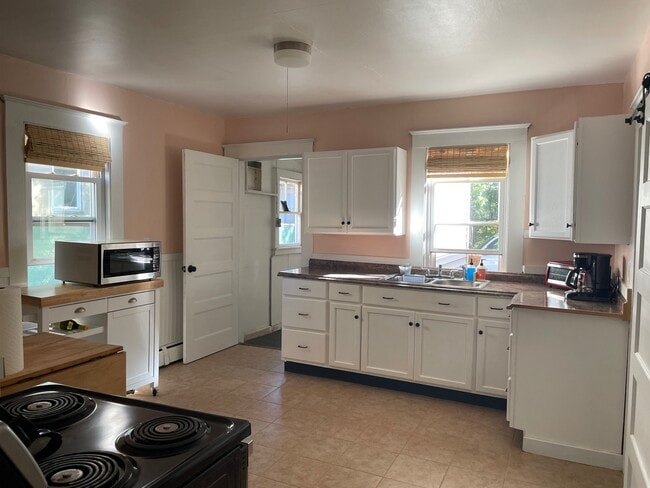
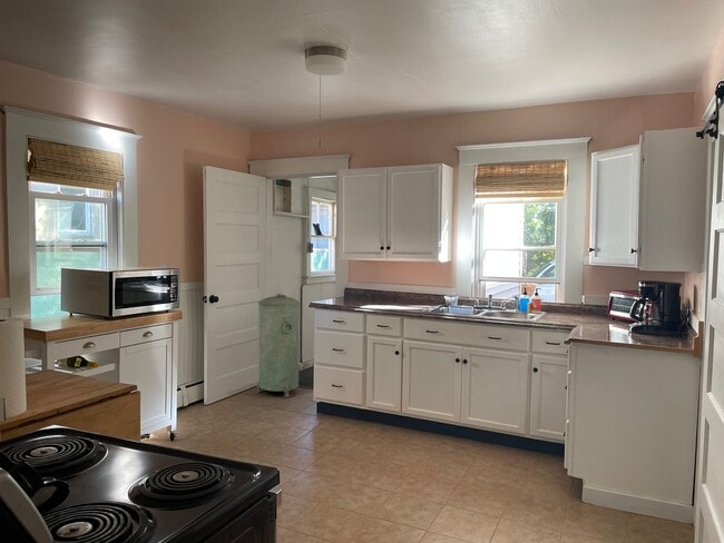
+ trash can [256,293,302,398]
